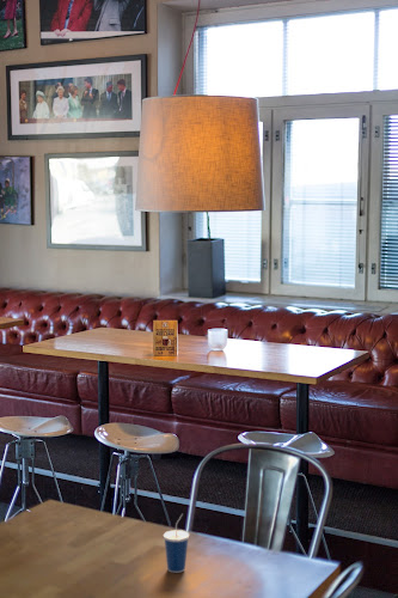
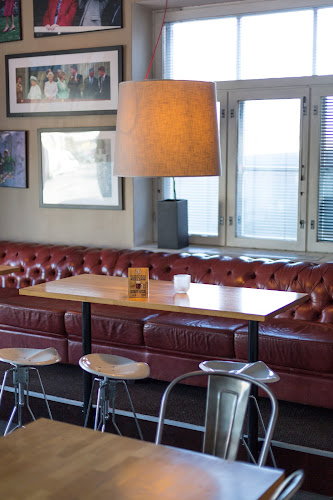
- cup [163,512,190,574]
